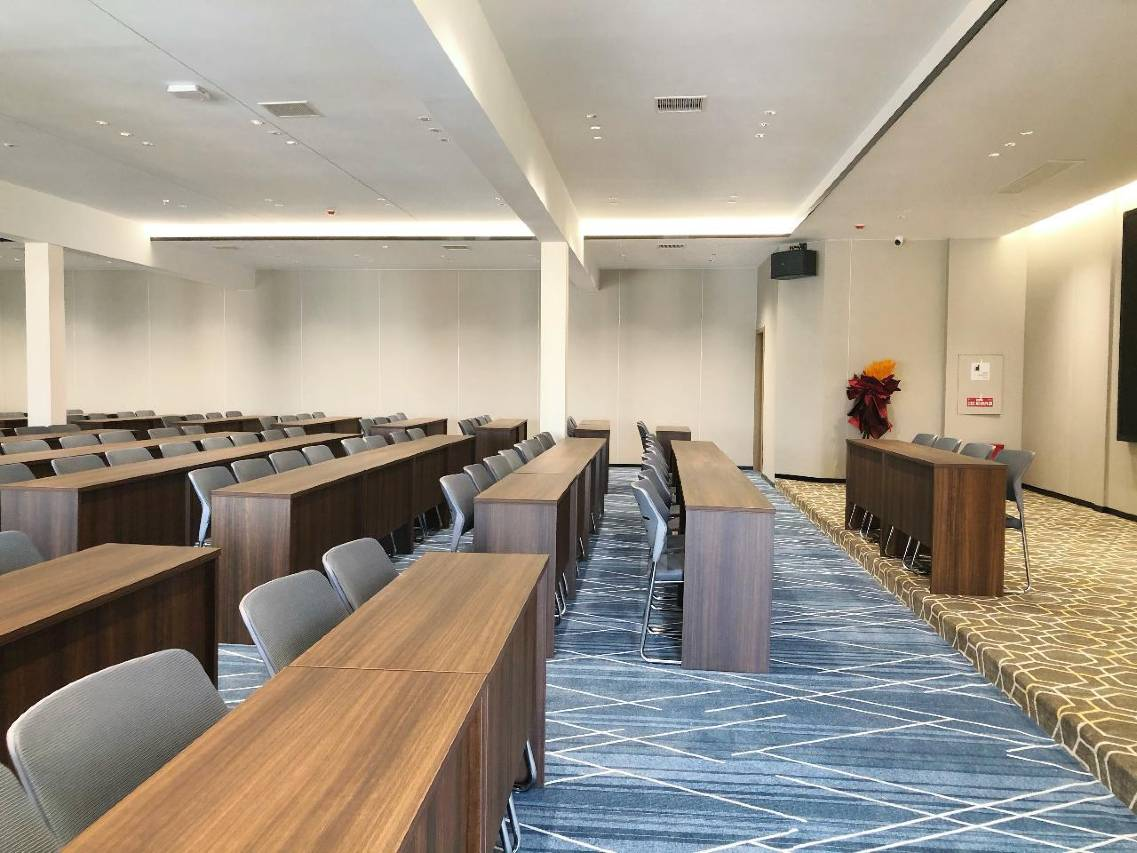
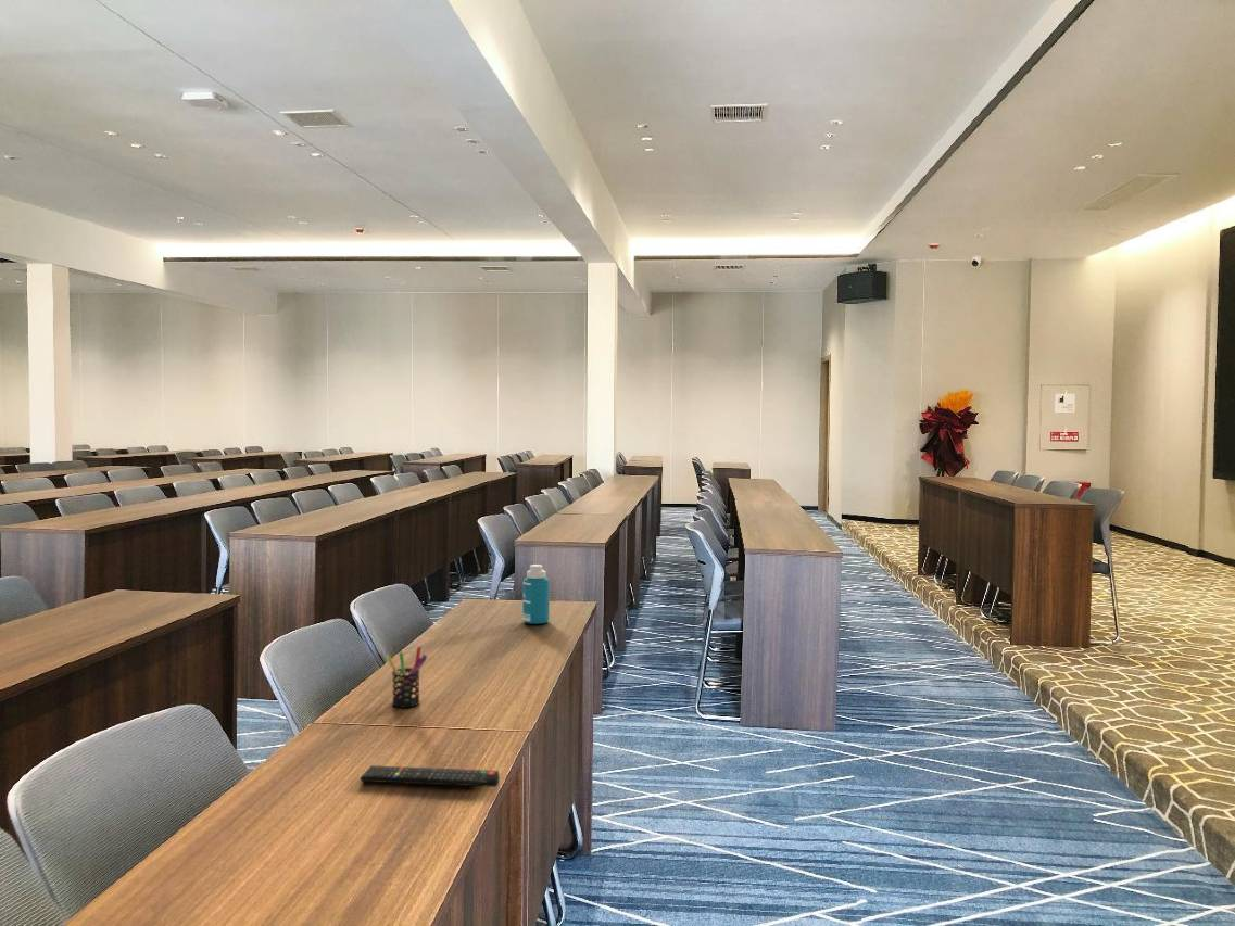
+ pen holder [386,646,428,709]
+ bottle [521,563,551,625]
+ remote control [360,764,501,788]
